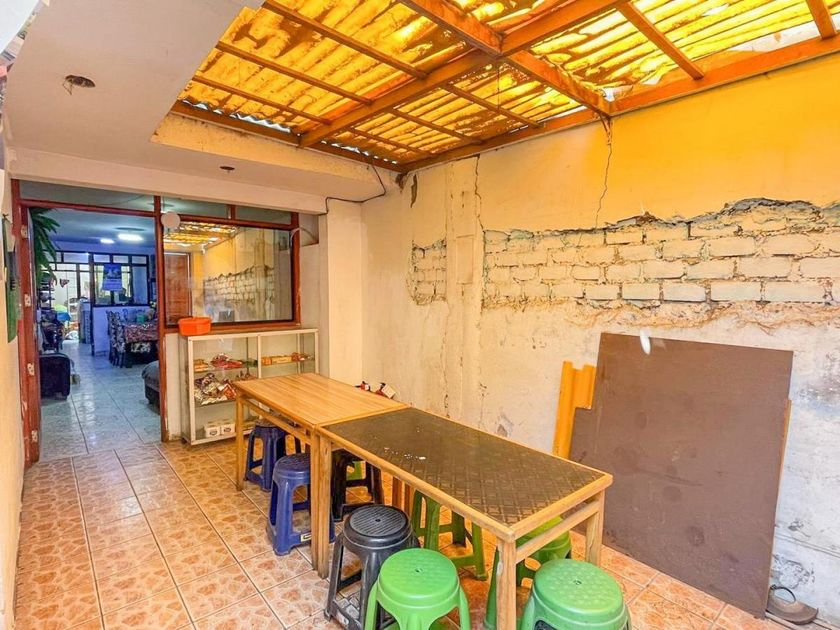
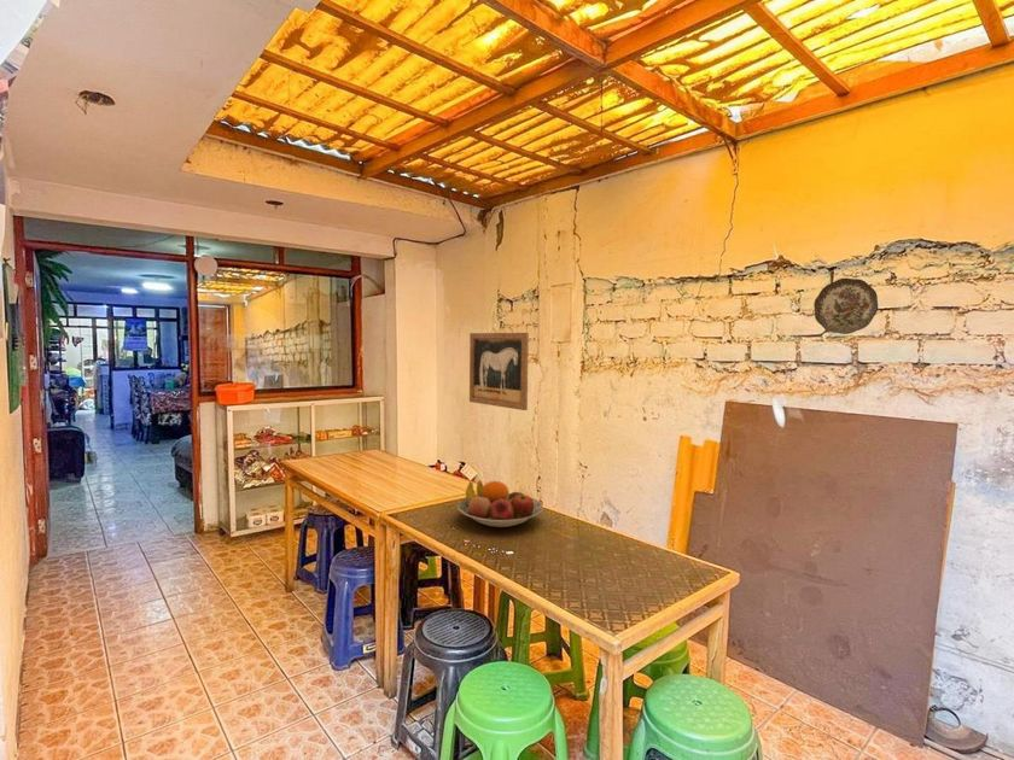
+ fruit bowl [456,479,544,528]
+ decorative plate [812,277,879,335]
+ wall art [468,332,530,411]
